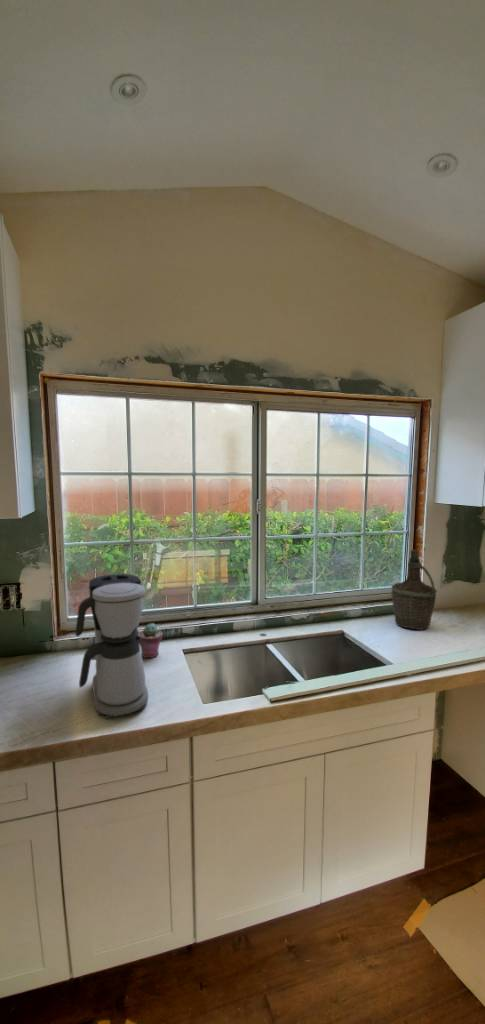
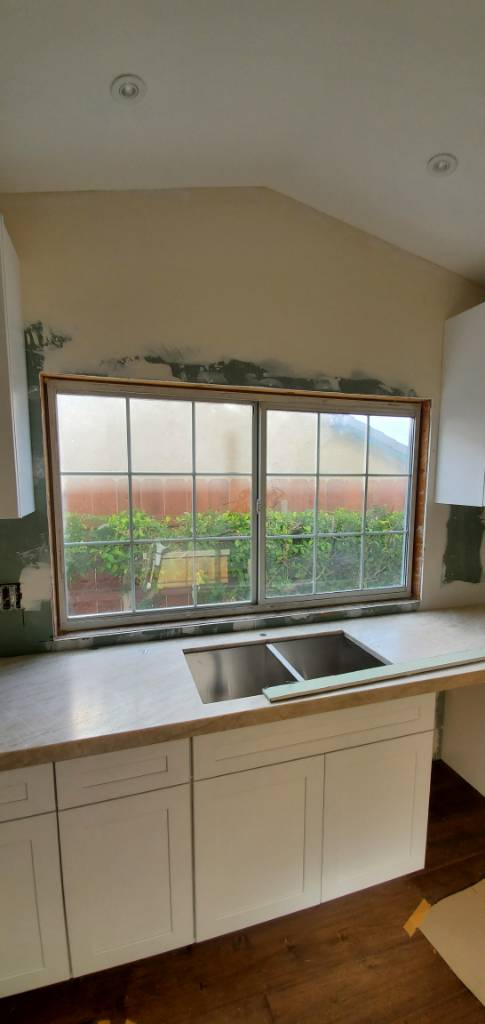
- potted succulent [138,622,163,659]
- coffee maker [75,573,149,720]
- bottle [391,549,438,631]
